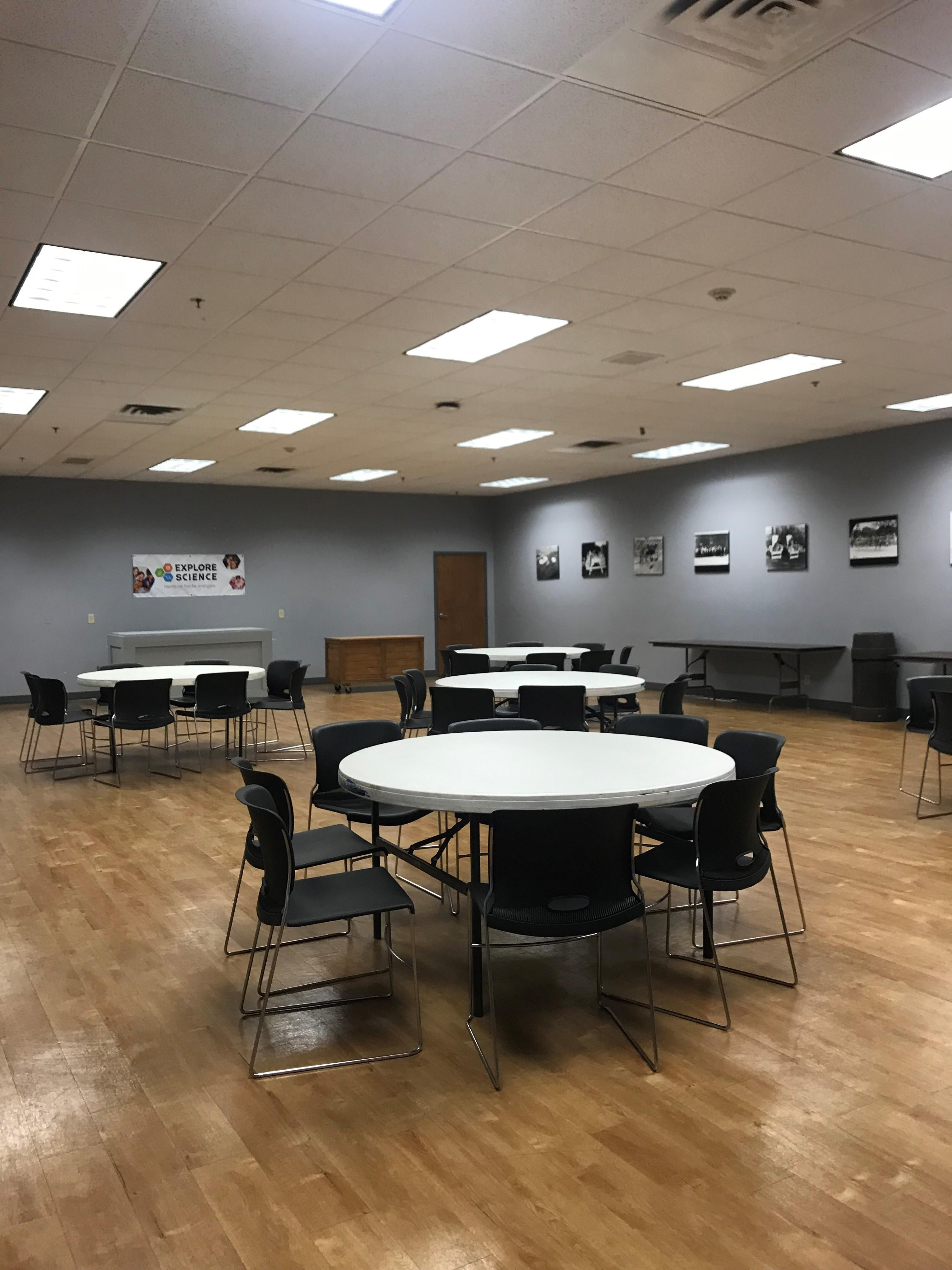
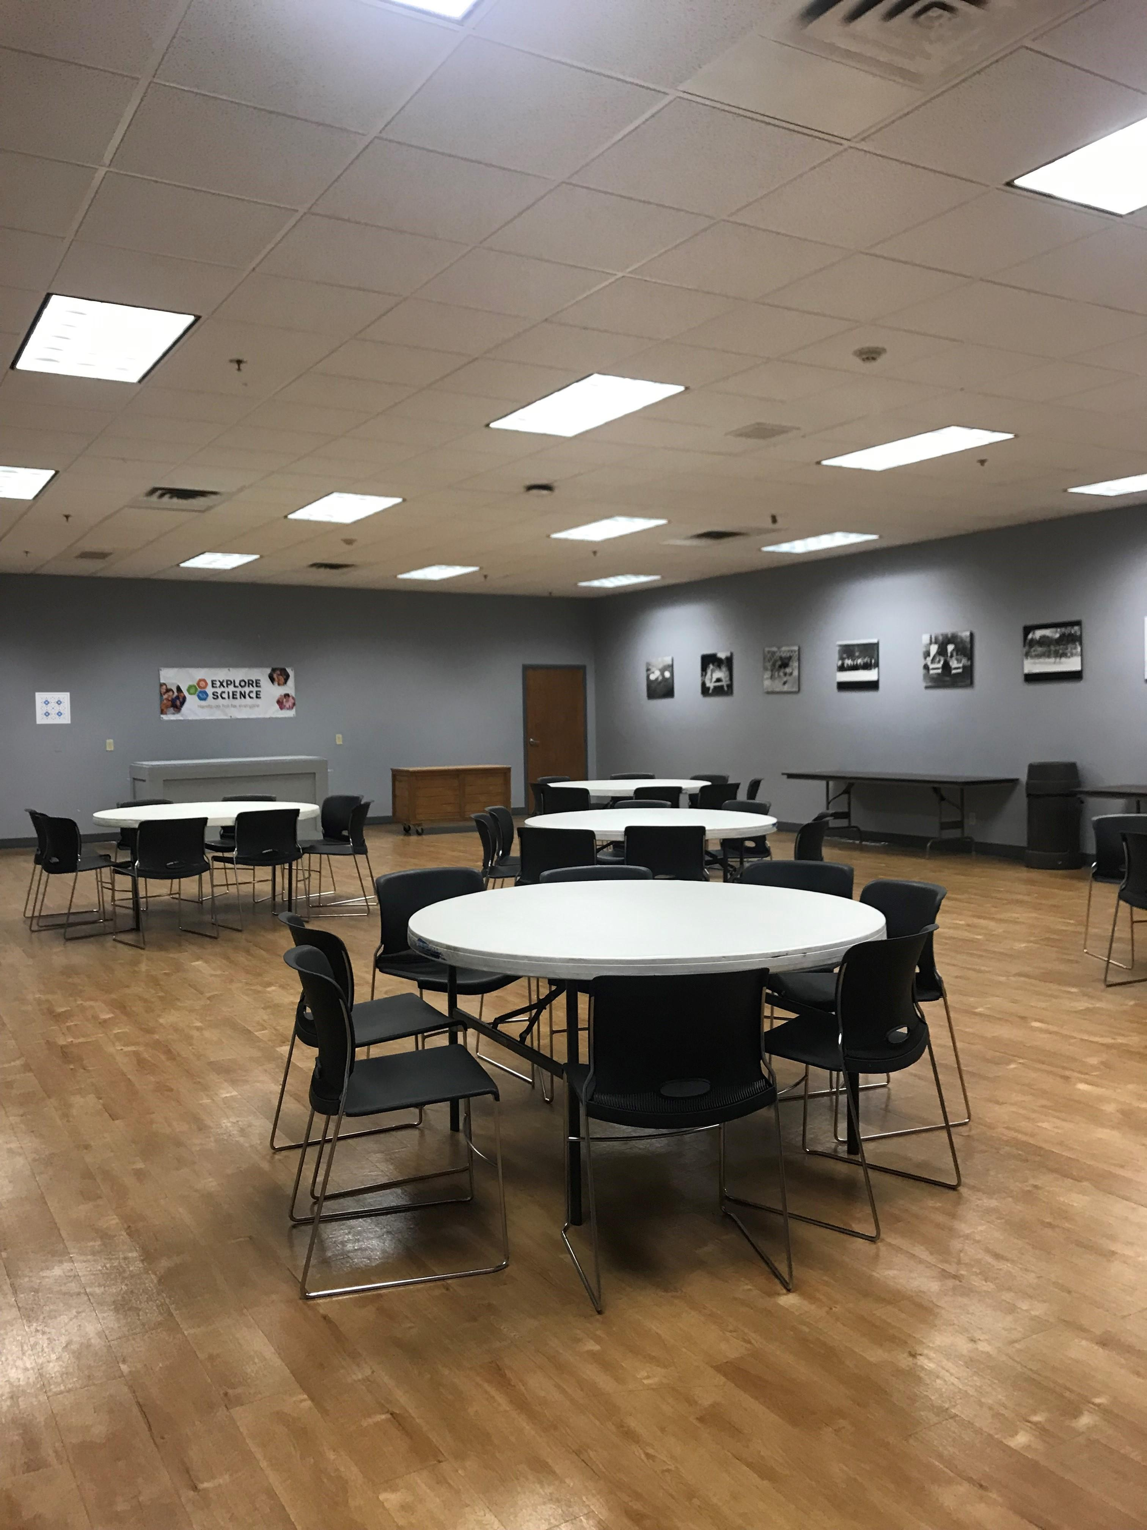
+ wall art [35,693,71,724]
